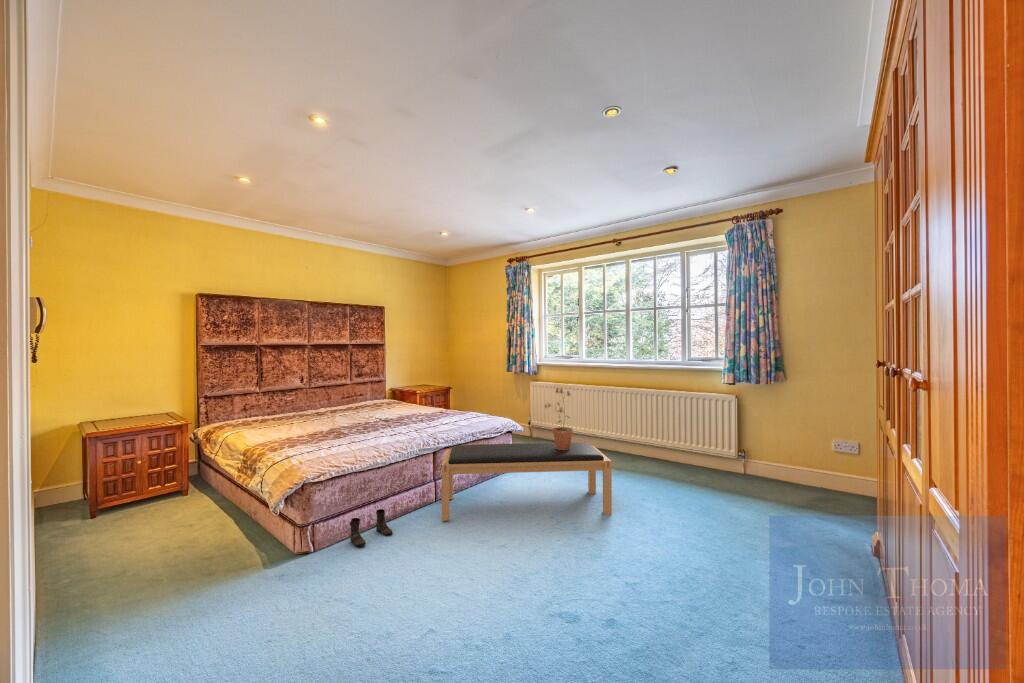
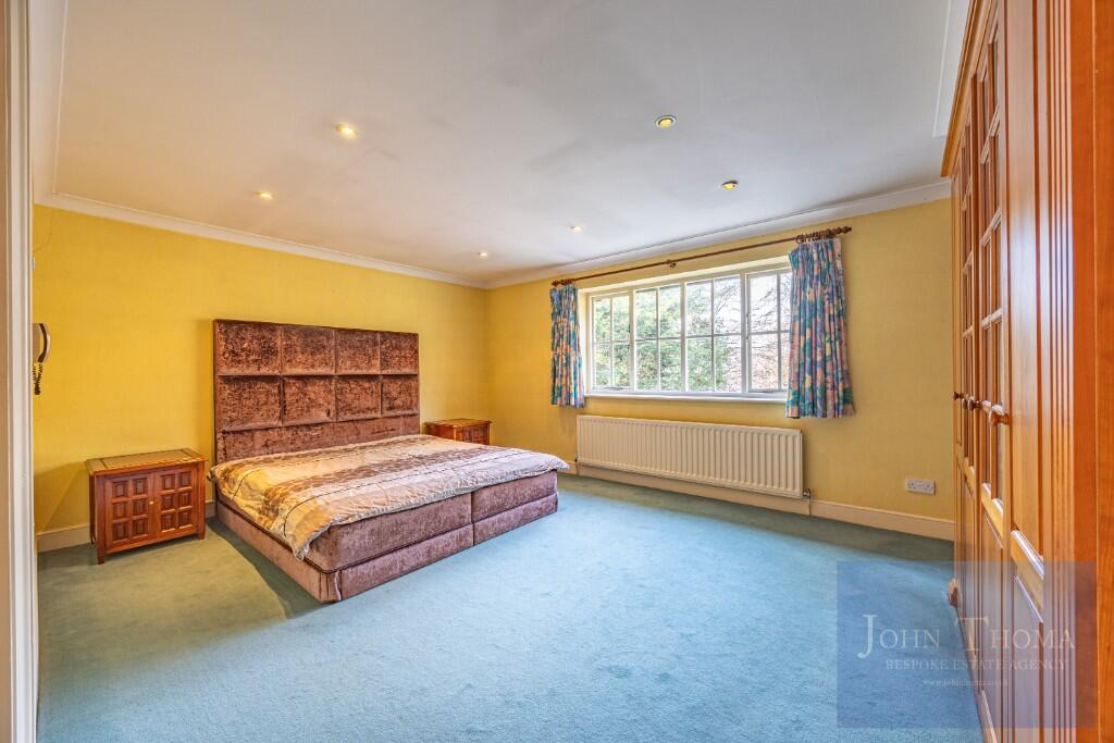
- bench [440,442,613,521]
- potted plant [544,387,574,450]
- boots [349,508,394,547]
